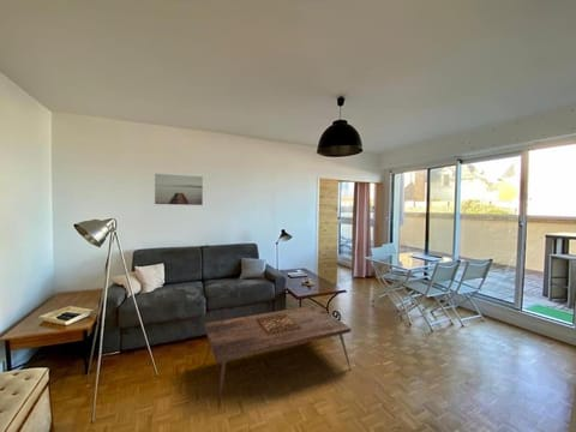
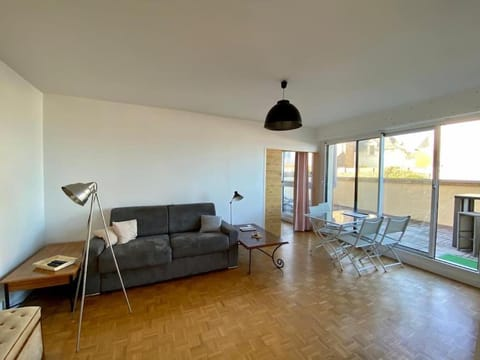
- coffee table [204,305,353,412]
- wall art [154,173,204,206]
